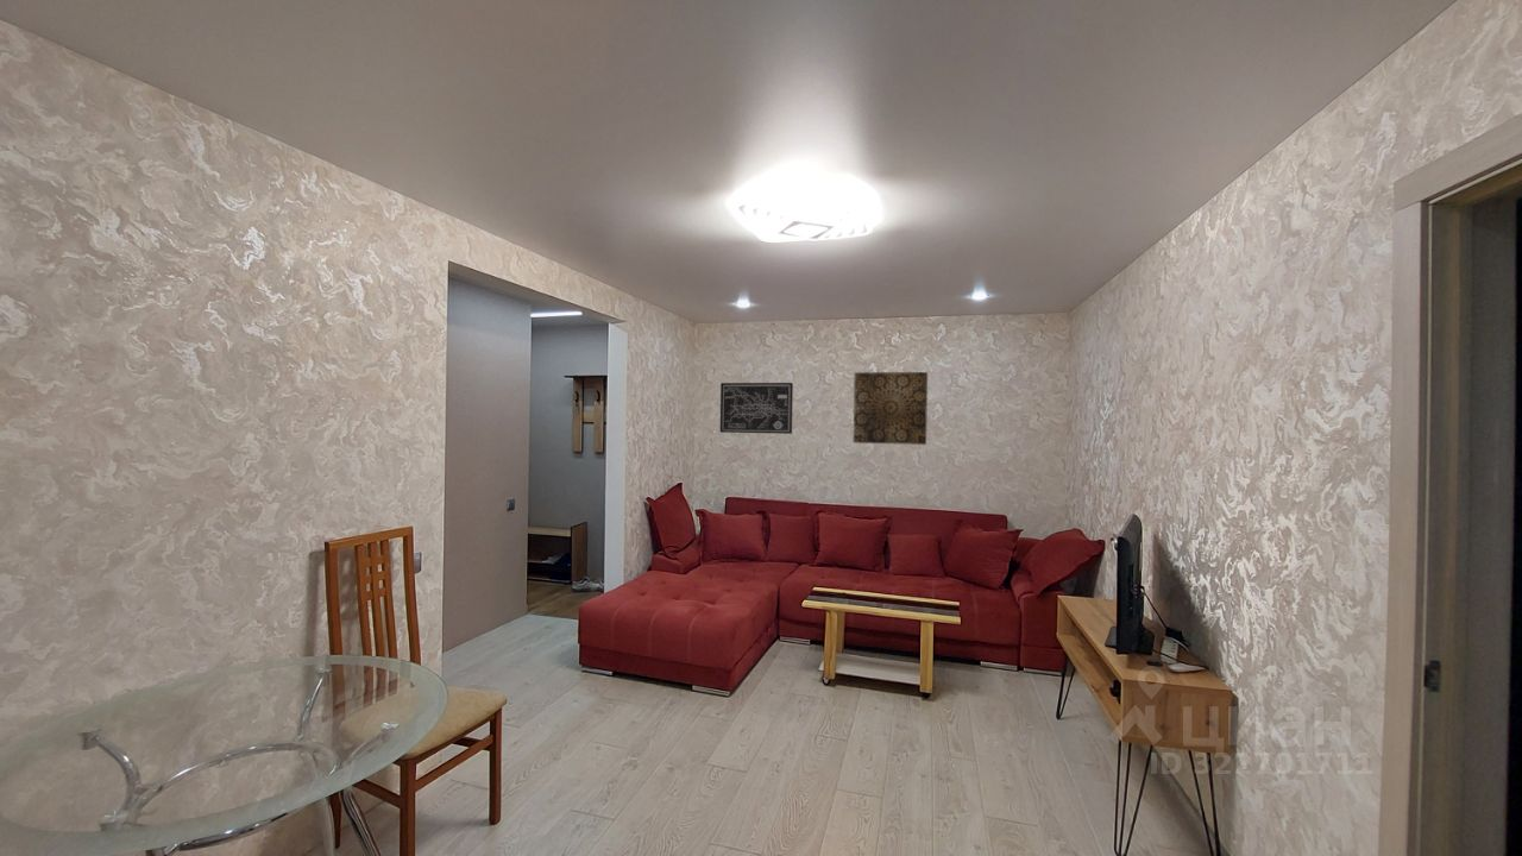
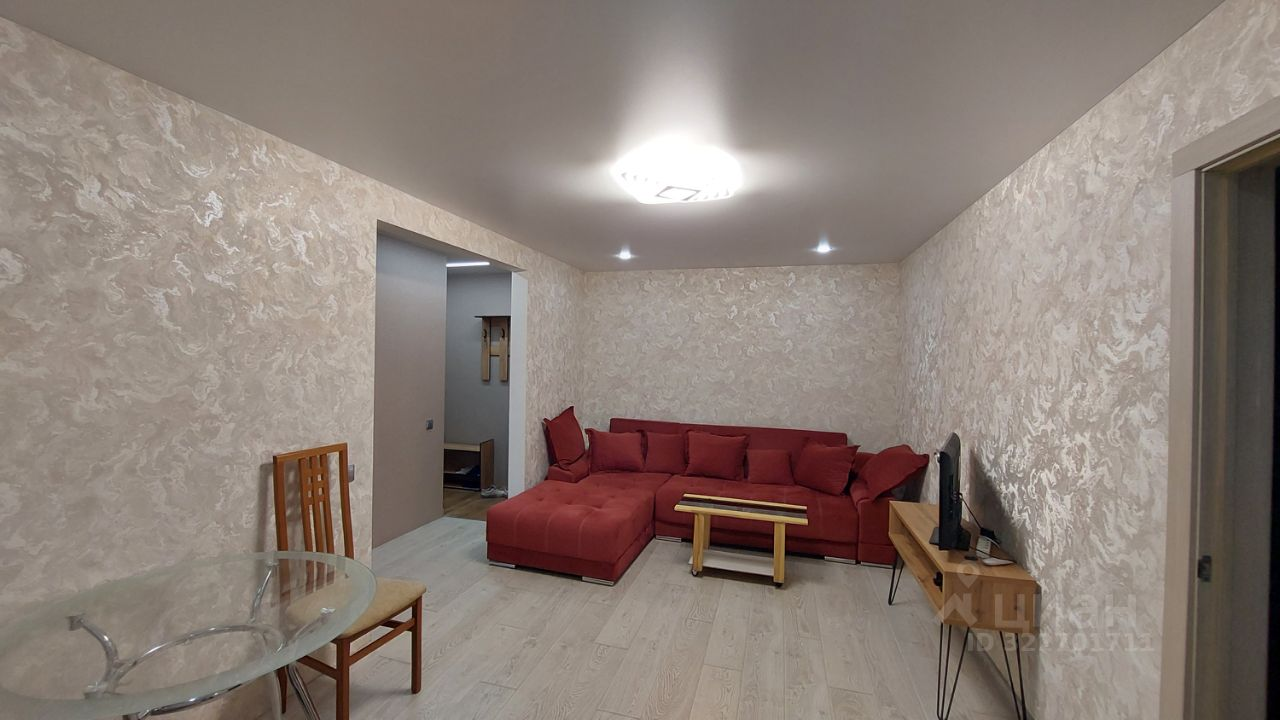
- wall art [719,382,794,435]
- wall art [853,371,929,446]
